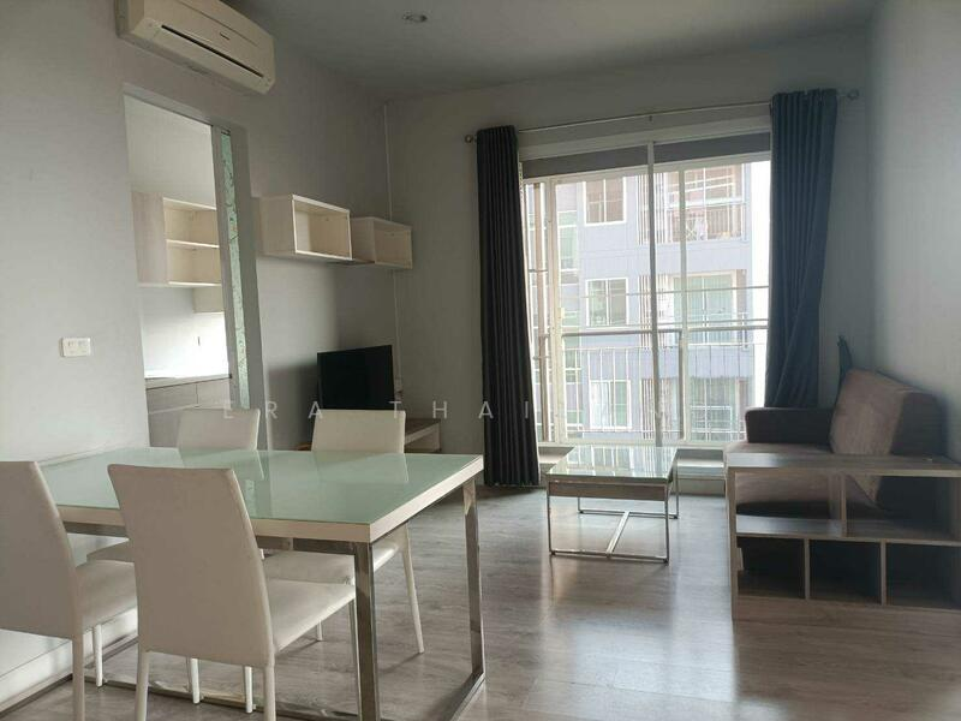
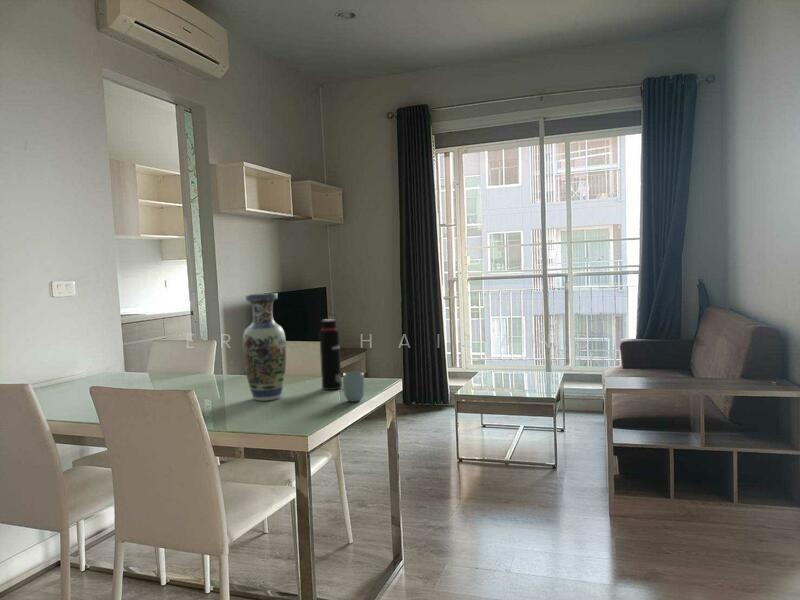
+ water bottle [318,318,343,391]
+ vase [242,292,287,402]
+ cup [342,371,366,403]
